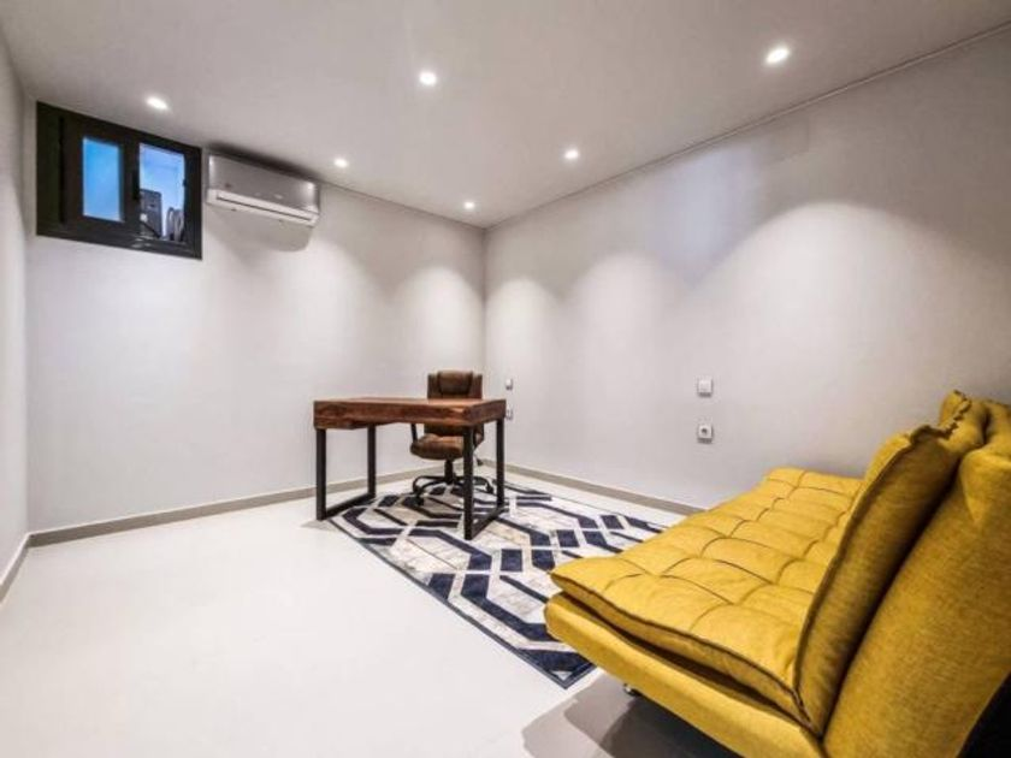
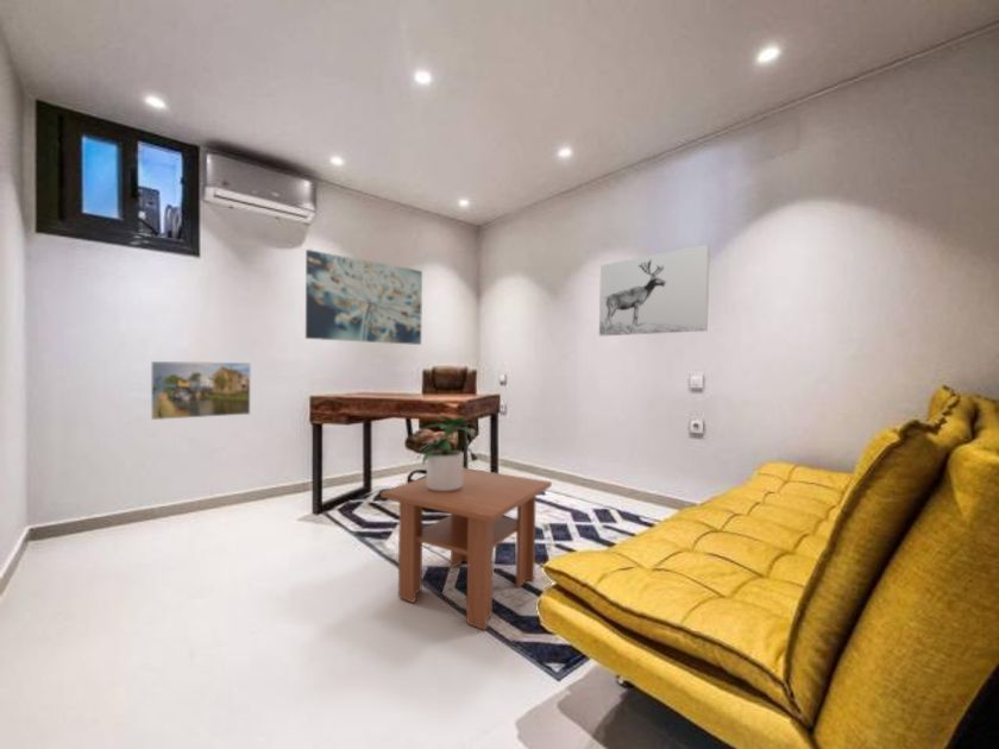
+ wall art [304,248,423,346]
+ coffee table [379,466,553,631]
+ wall art [598,244,711,338]
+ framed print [150,360,252,421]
+ potted plant [416,415,478,491]
